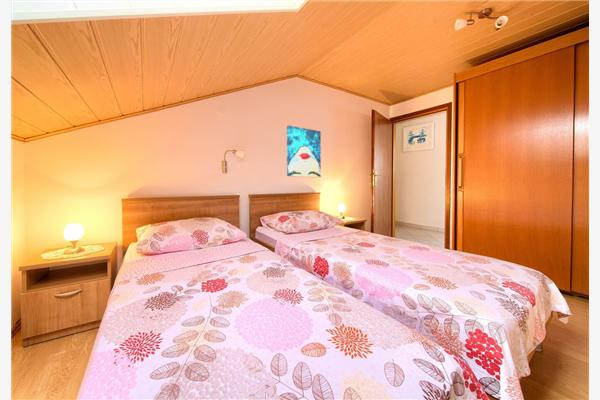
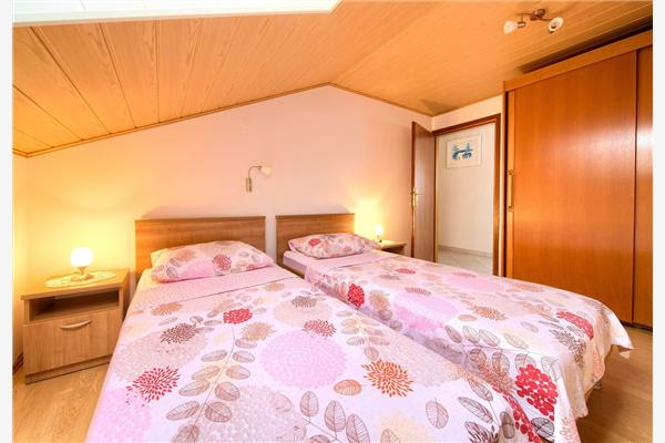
- wall art [286,124,322,179]
